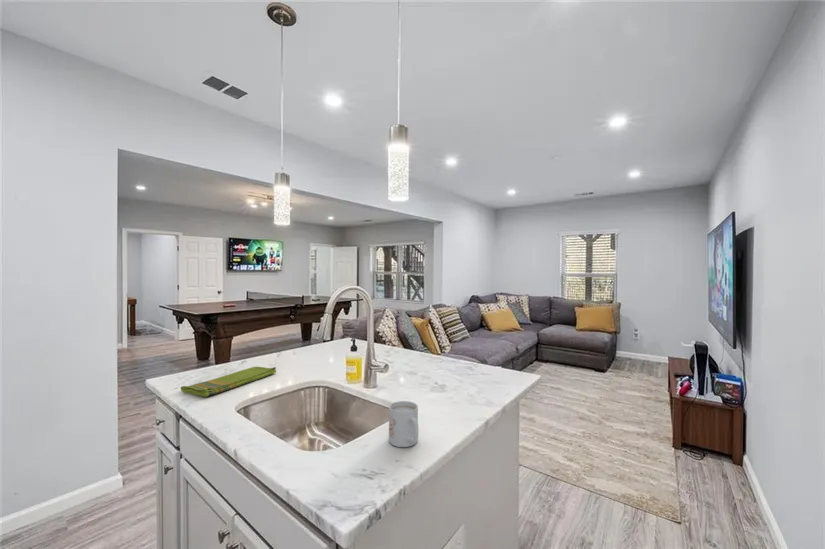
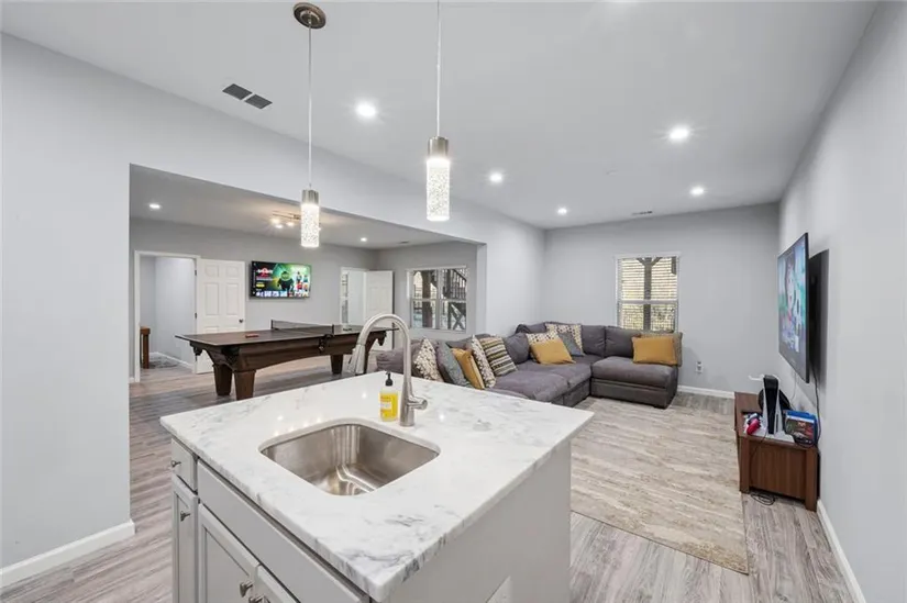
- mug [388,400,419,448]
- dish towel [180,366,277,398]
